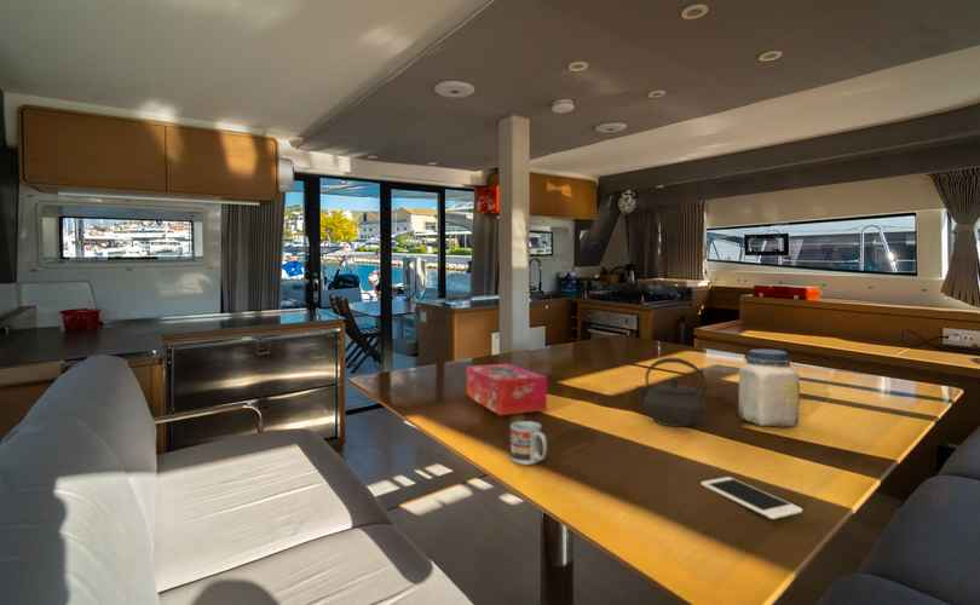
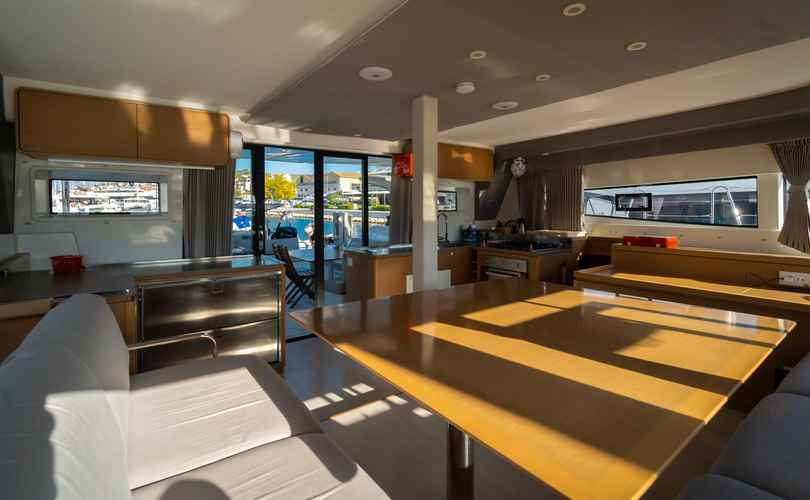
- jar [737,348,801,428]
- cup [509,420,548,466]
- kettle [635,357,708,428]
- cell phone [701,476,803,520]
- tissue box [465,363,548,416]
